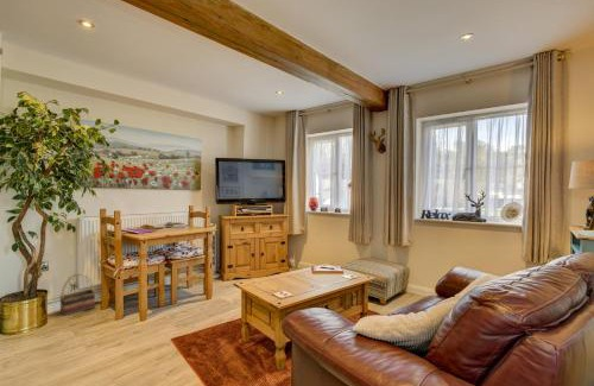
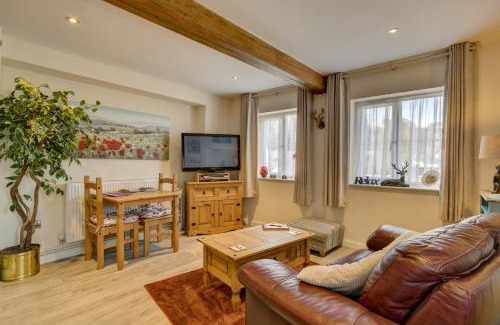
- basket [58,273,96,316]
